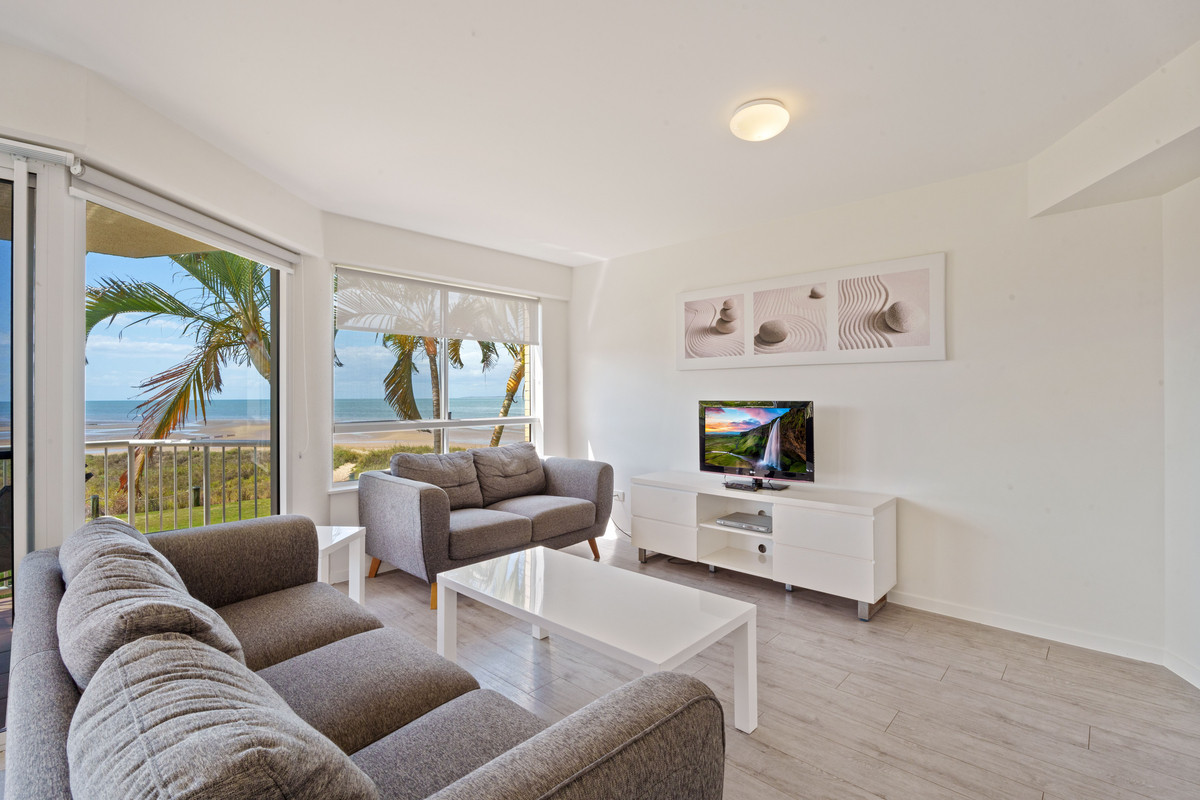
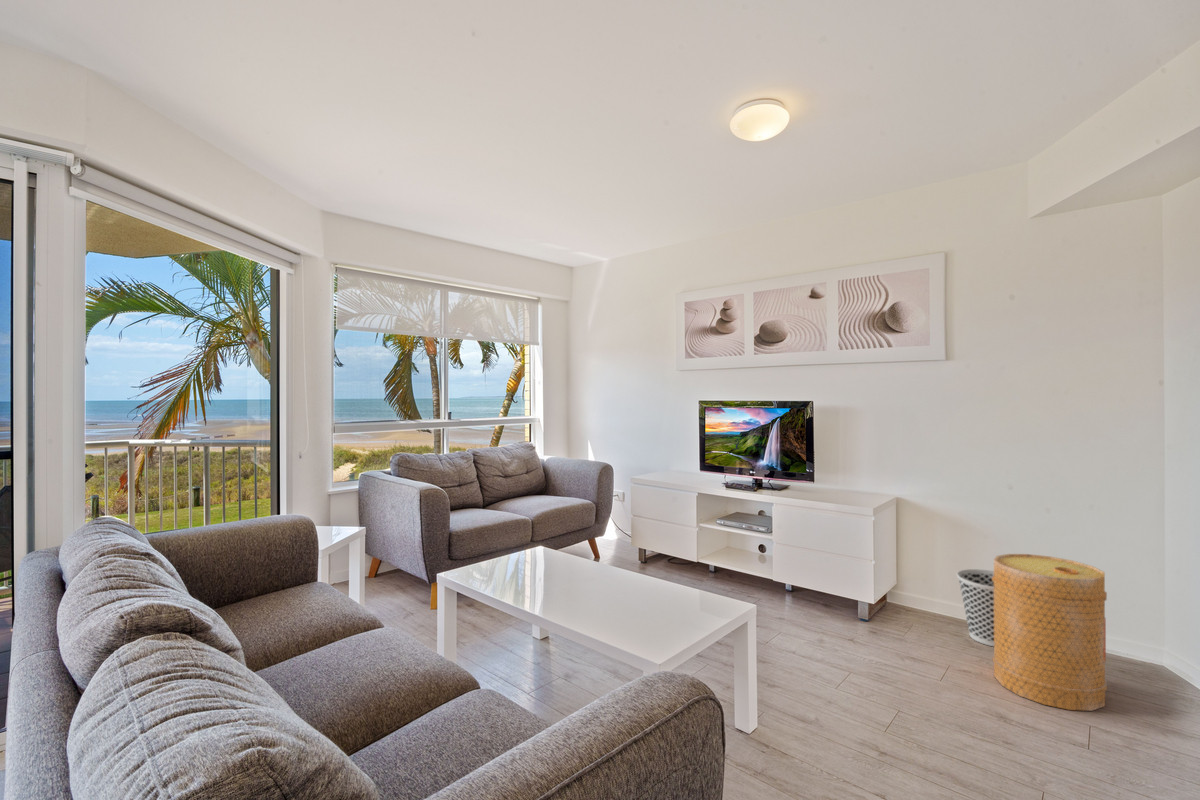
+ wastebasket [956,568,994,647]
+ basket [991,553,1108,712]
